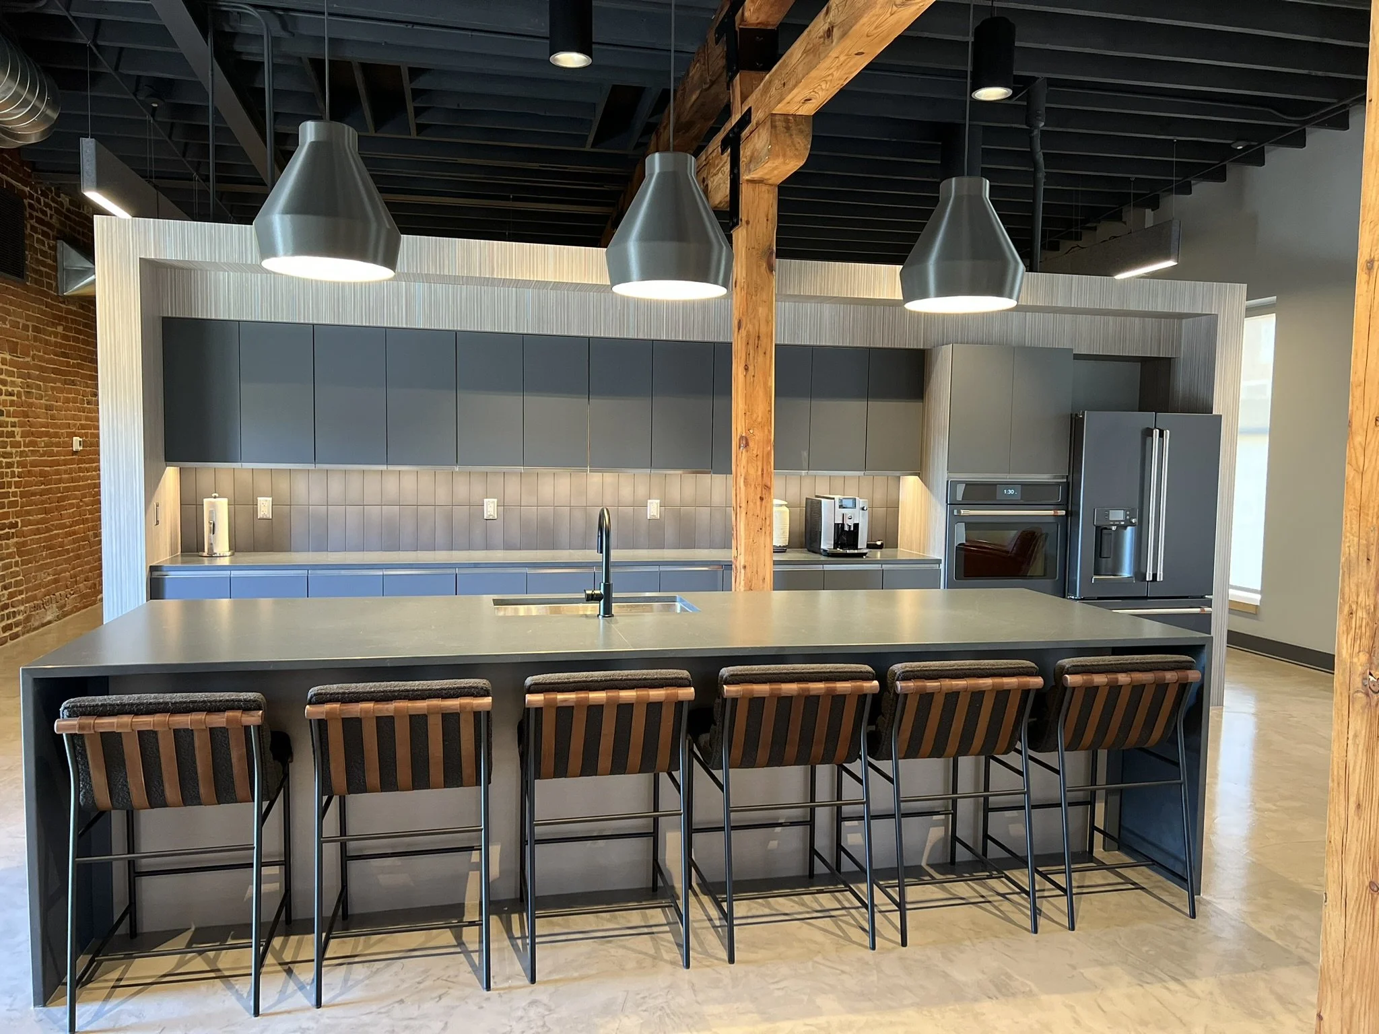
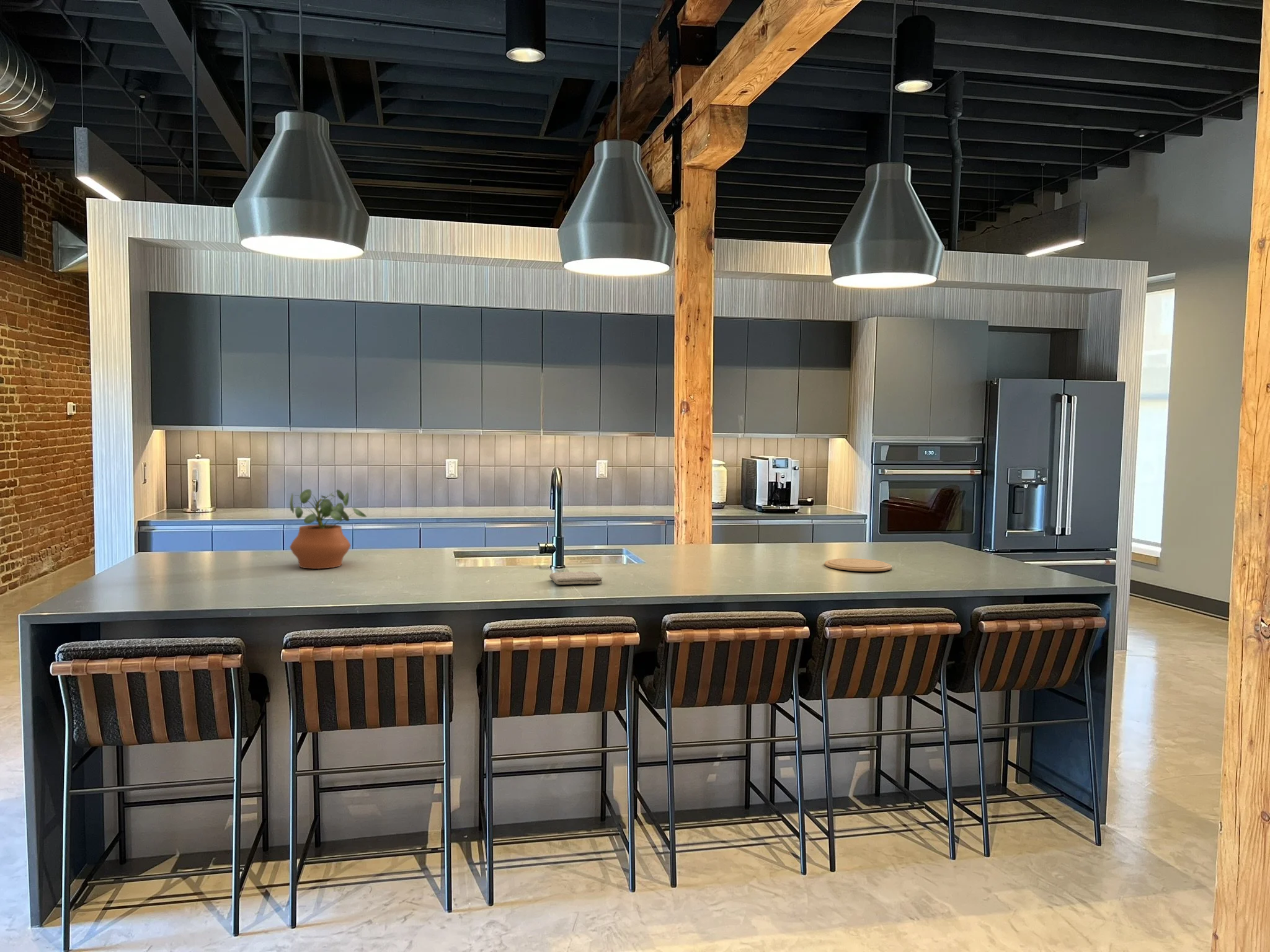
+ plate [824,558,892,572]
+ potted plant [289,488,367,570]
+ washcloth [549,571,603,585]
